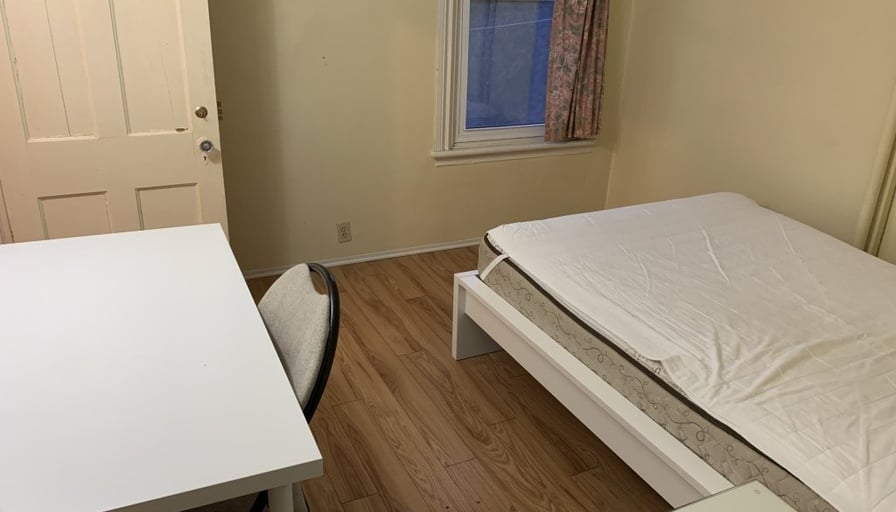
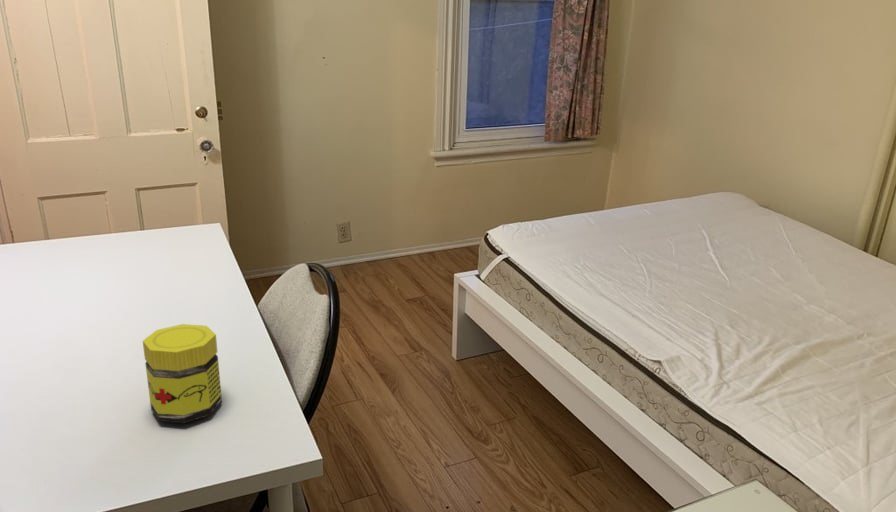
+ jar [142,323,223,424]
